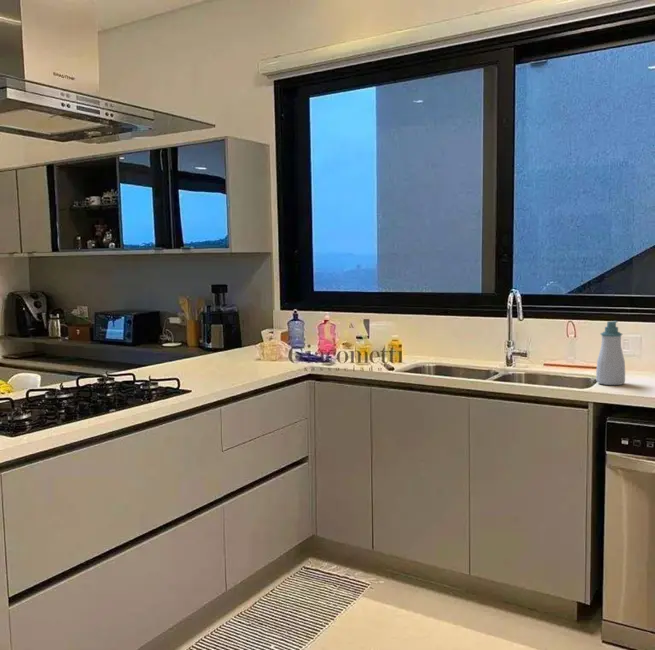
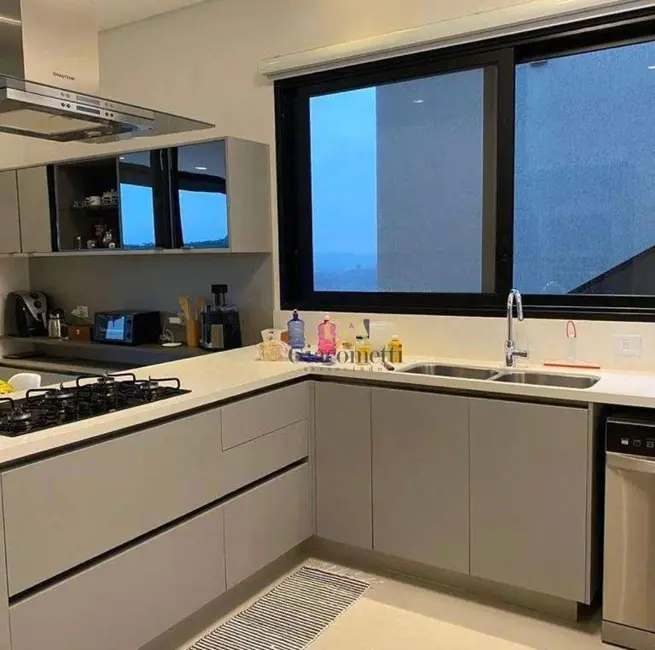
- soap bottle [595,320,626,386]
